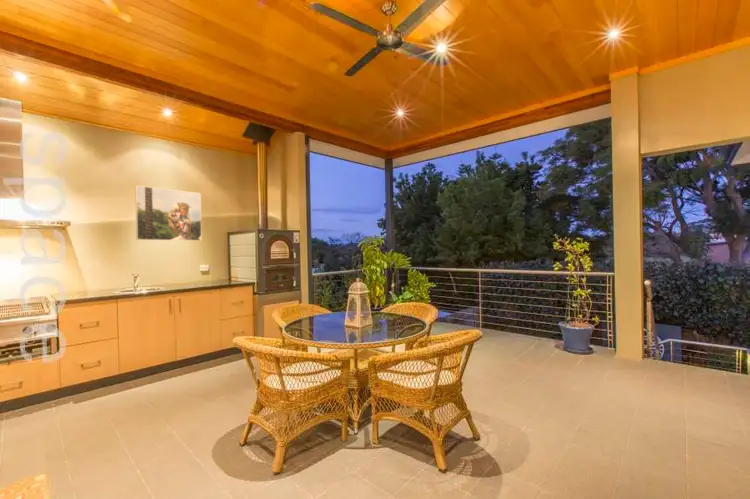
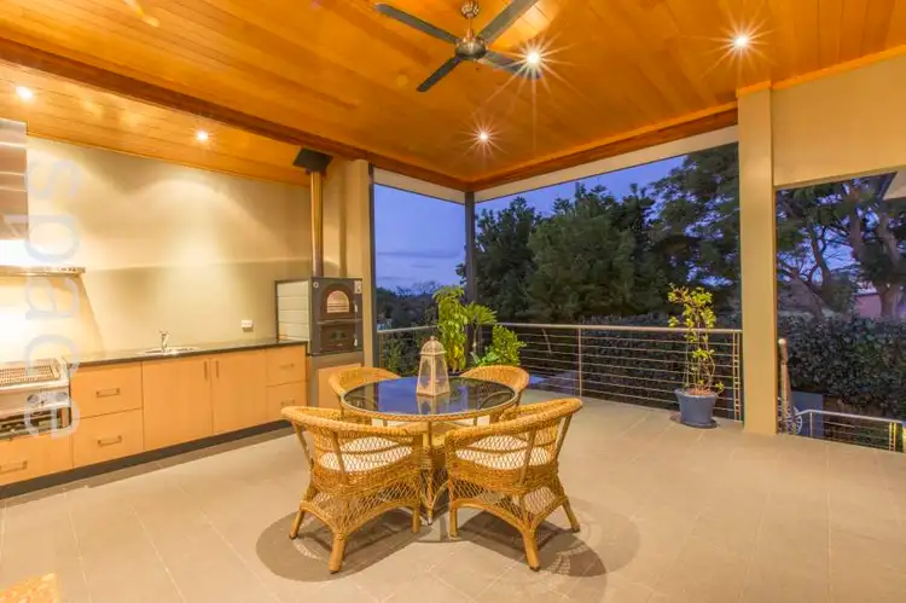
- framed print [134,185,202,242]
